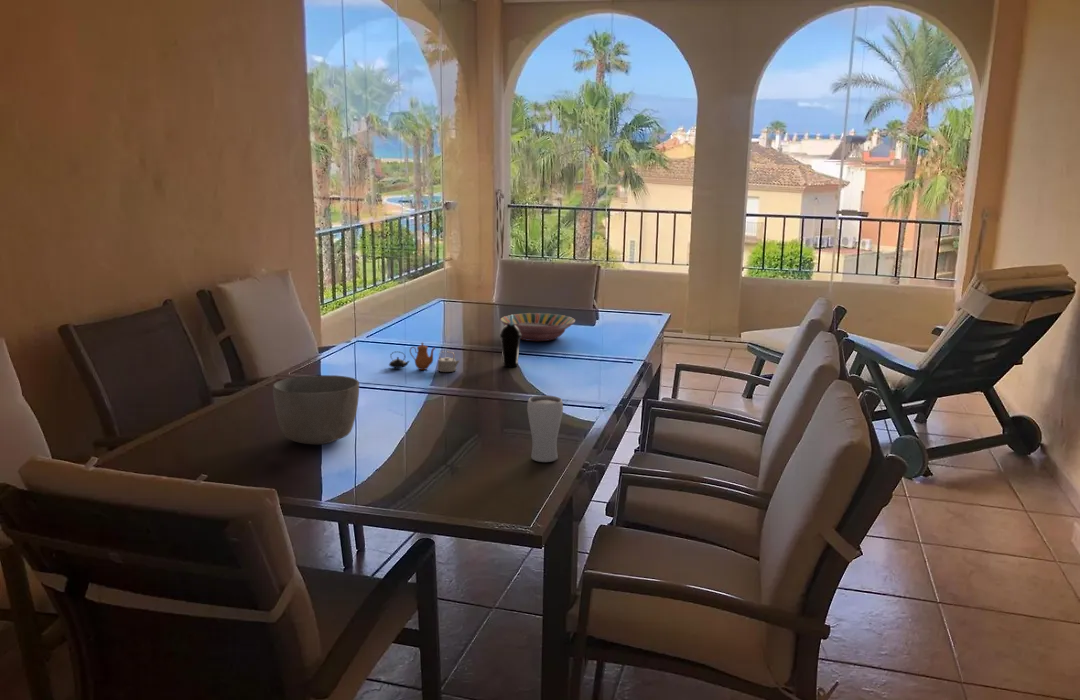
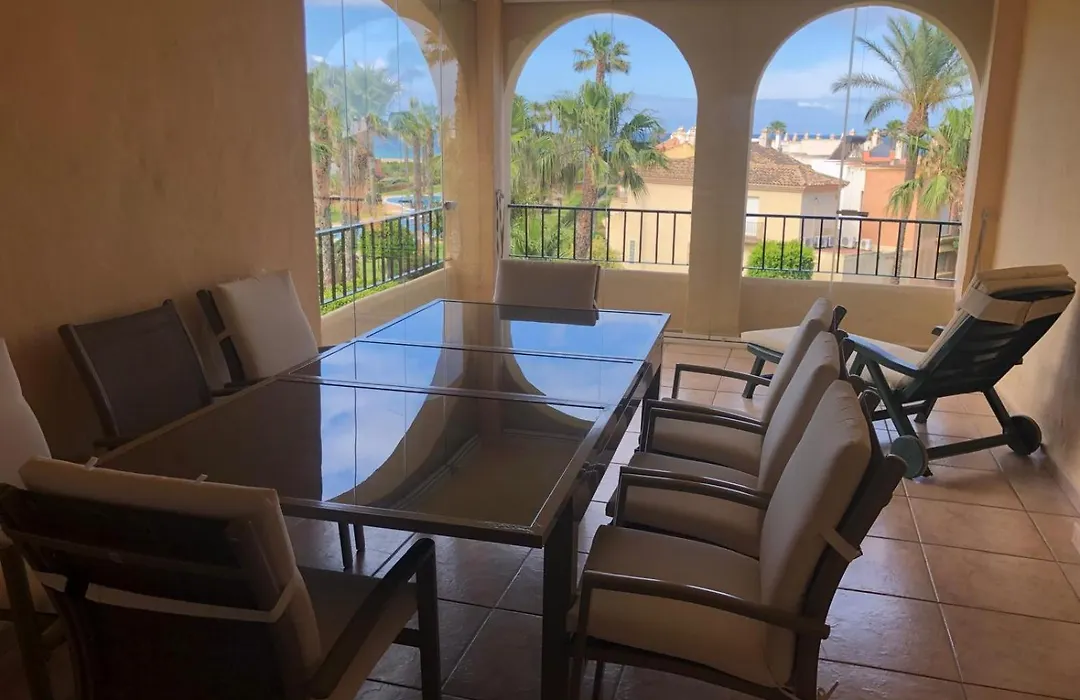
- cup [499,314,522,369]
- teapot [388,341,461,373]
- drinking glass [526,394,564,463]
- serving bowl [499,312,576,342]
- bowl [272,374,360,445]
